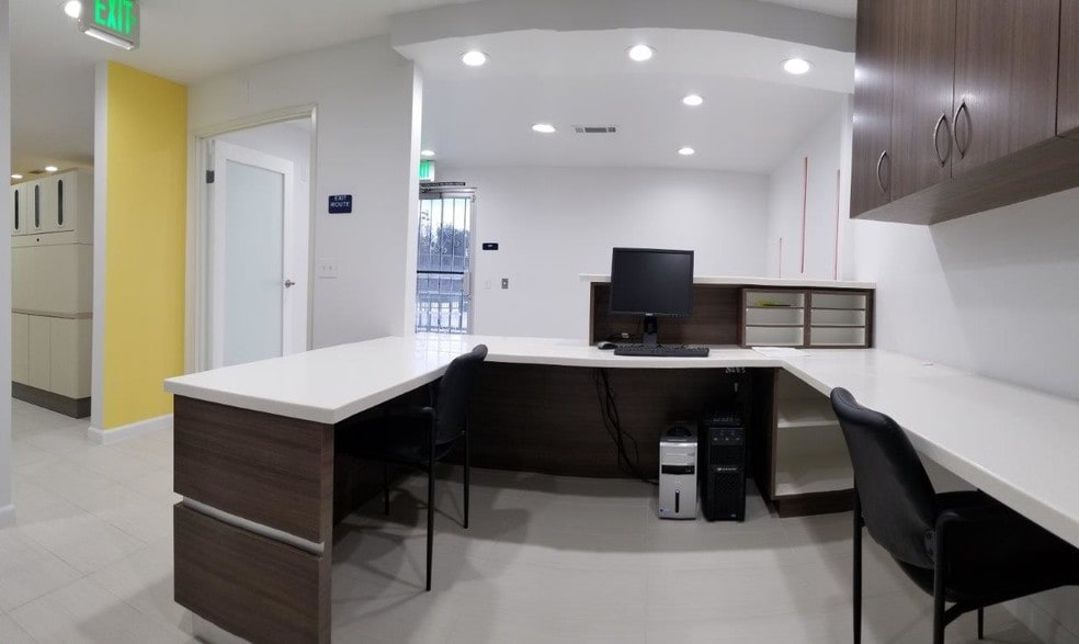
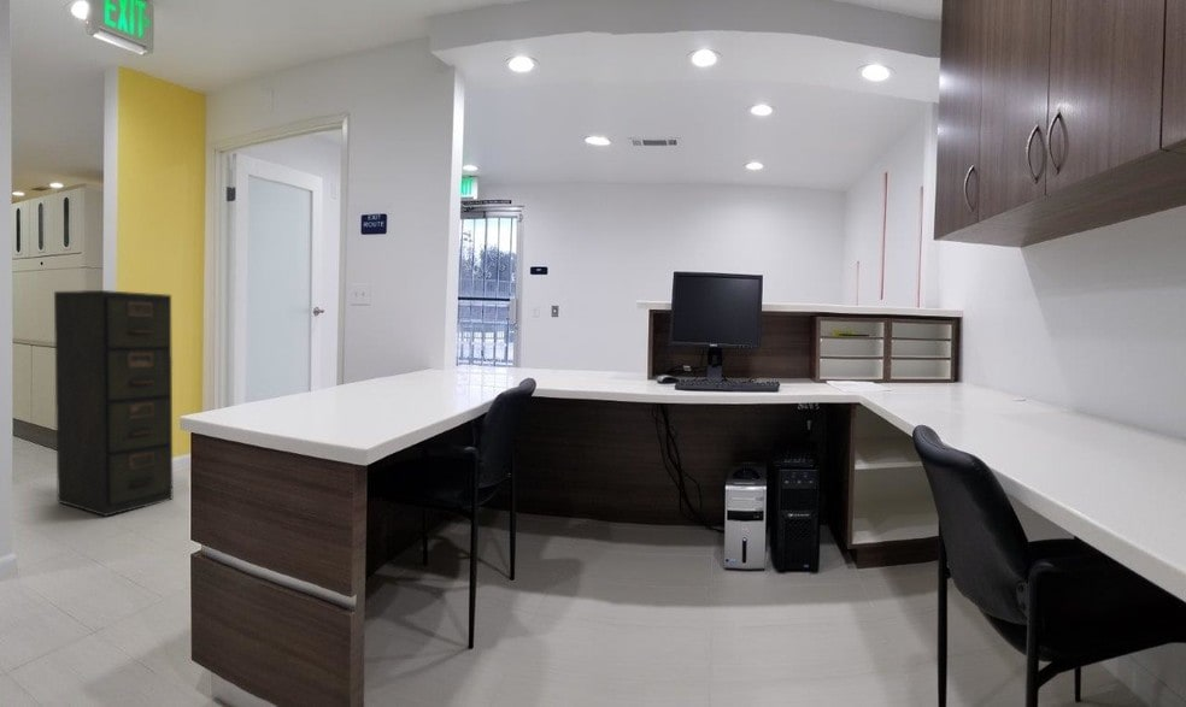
+ filing cabinet [53,289,174,518]
